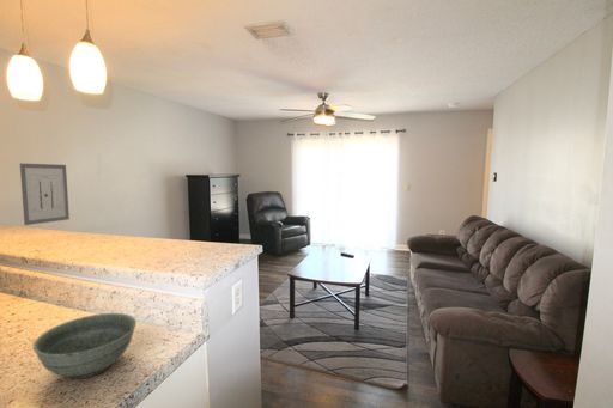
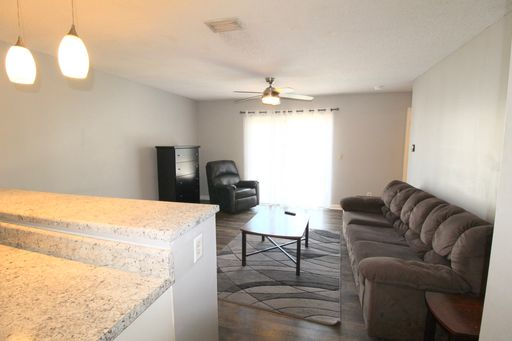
- bowl [31,312,138,379]
- wall art [19,163,71,226]
